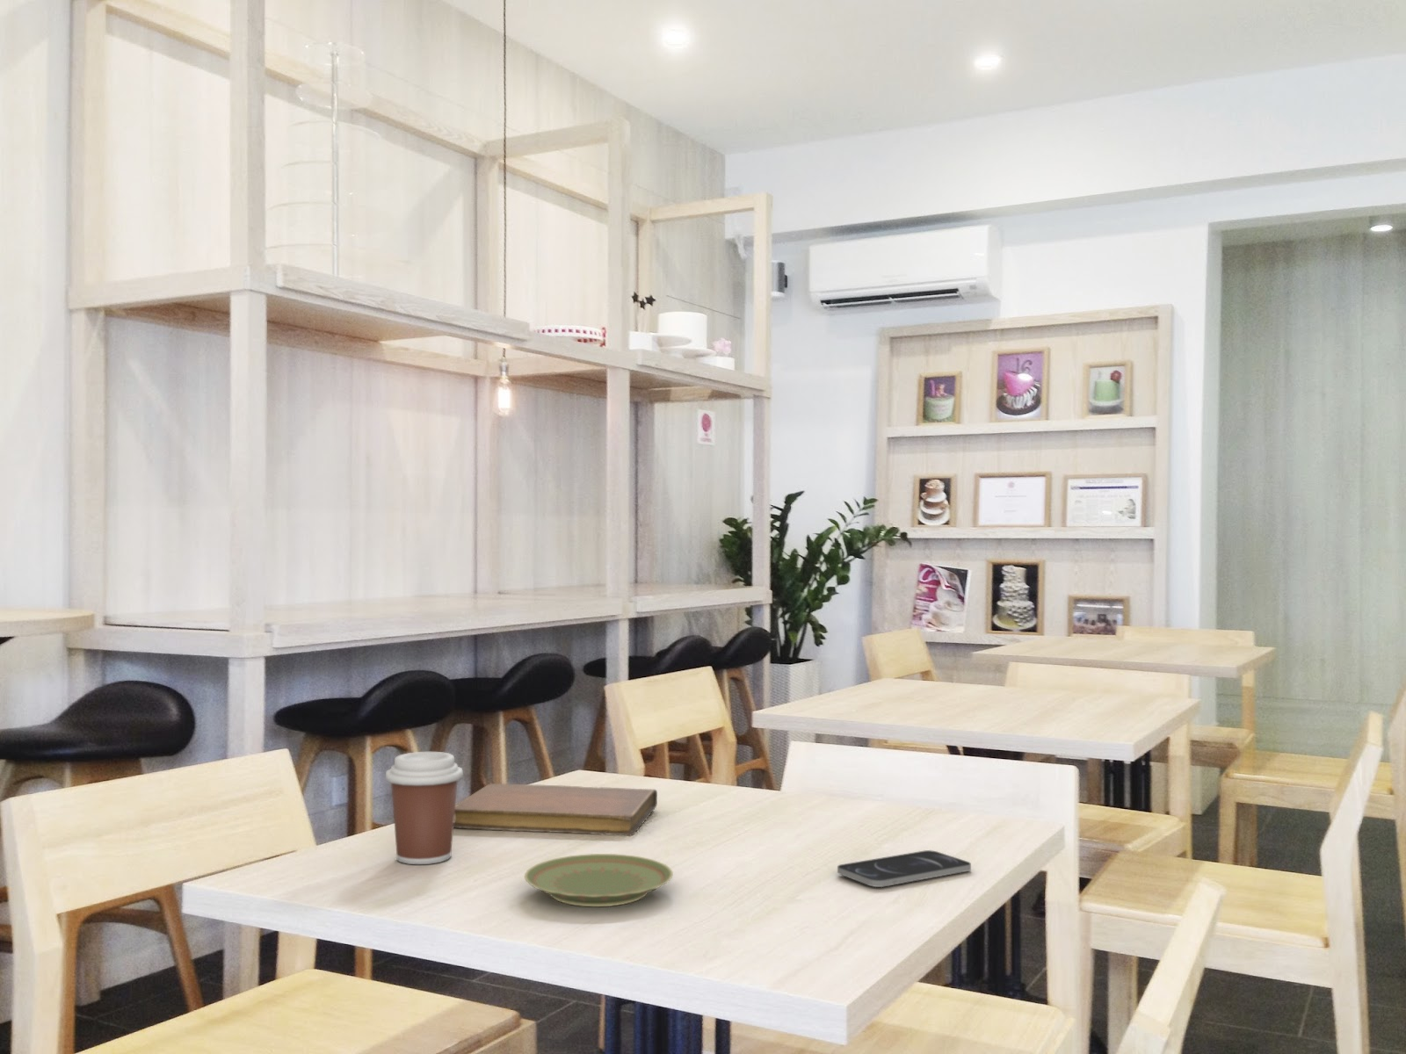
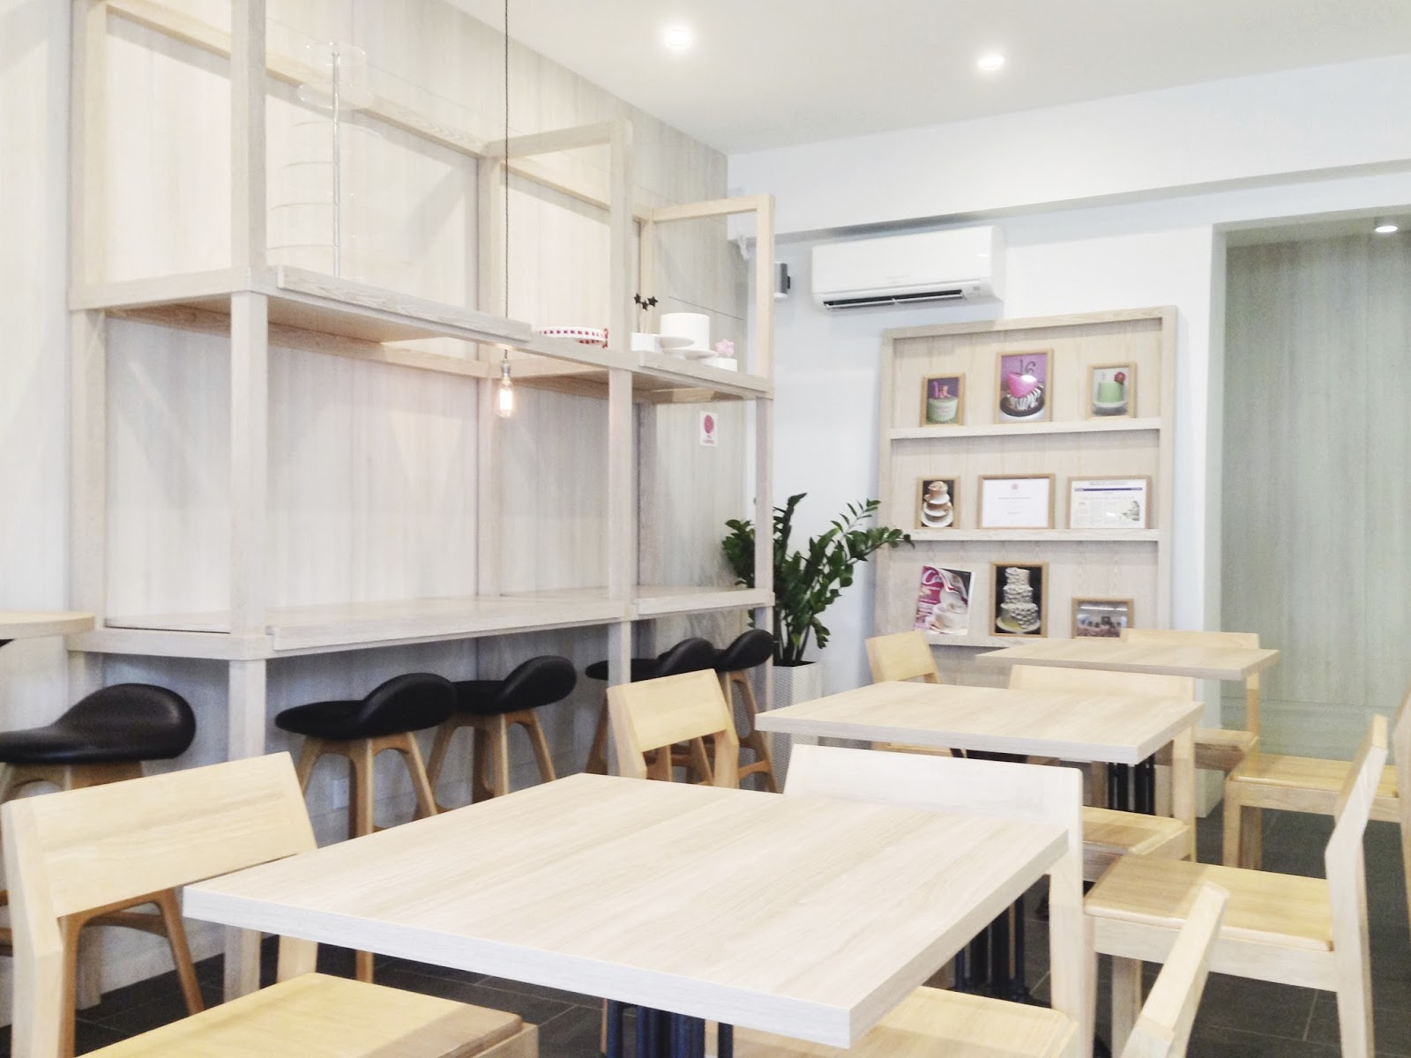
- plate [524,852,674,908]
- coffee cup [385,751,464,865]
- smartphone [837,849,972,888]
- notebook [454,783,659,836]
